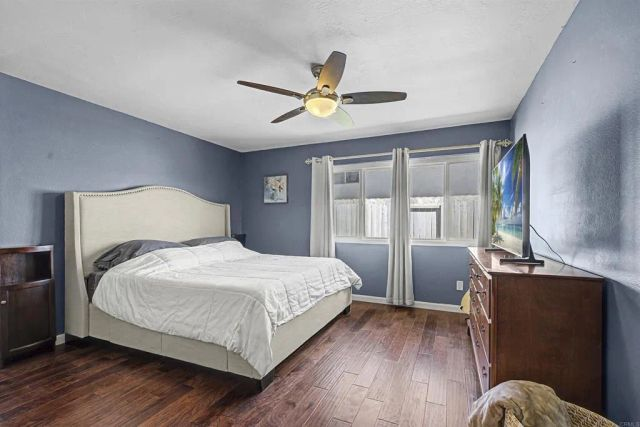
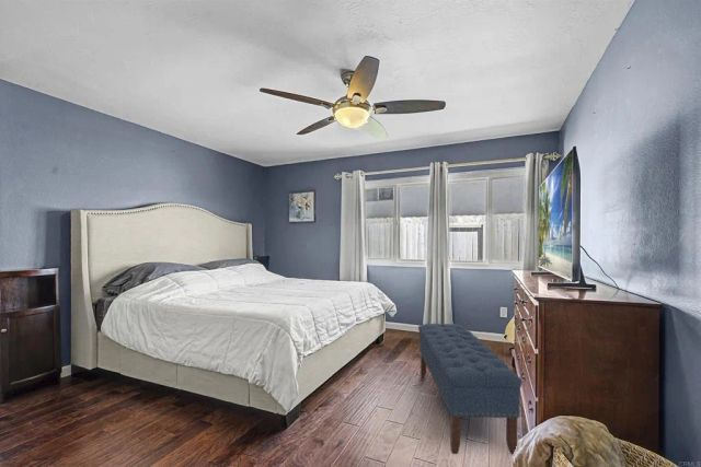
+ bench [417,323,524,456]
